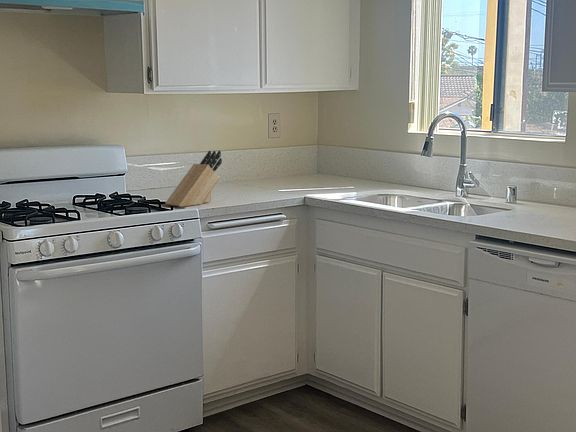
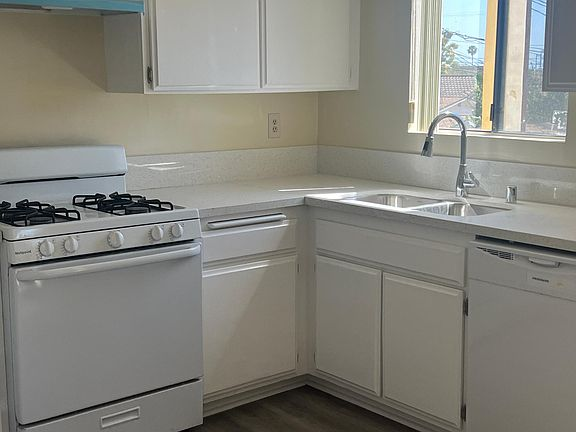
- knife block [164,150,223,208]
